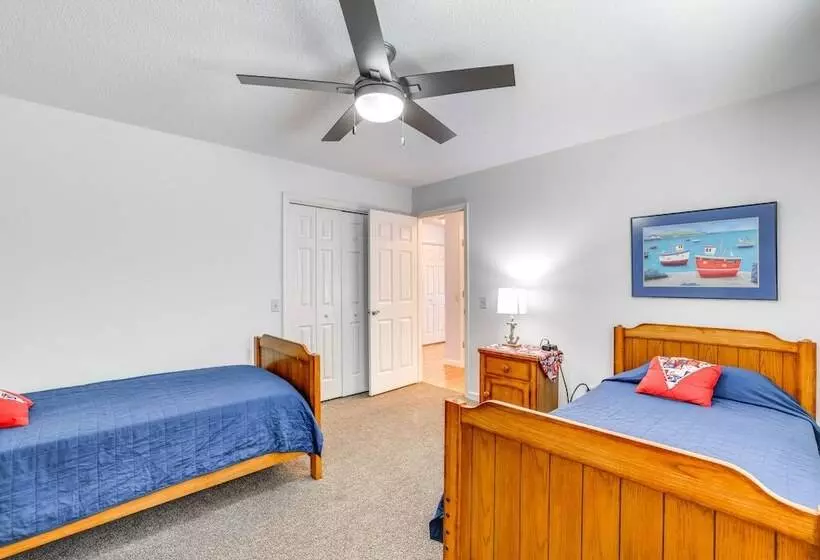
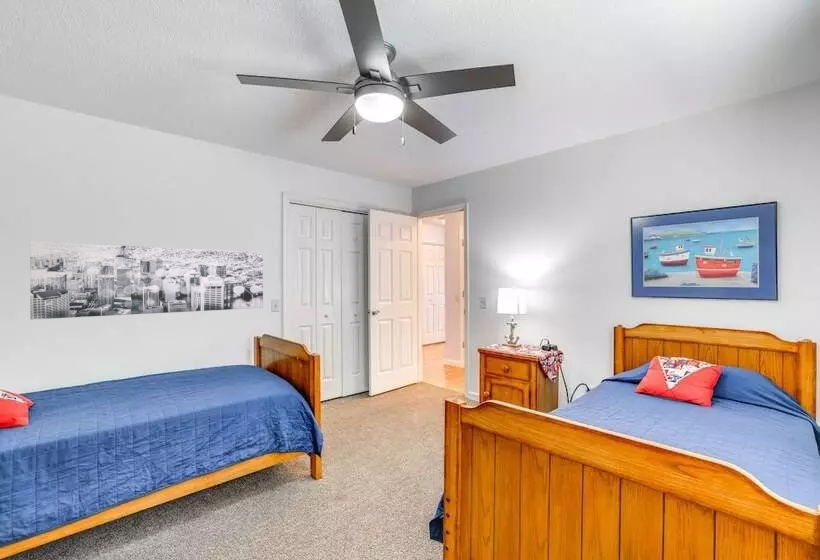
+ wall art [29,240,264,321]
